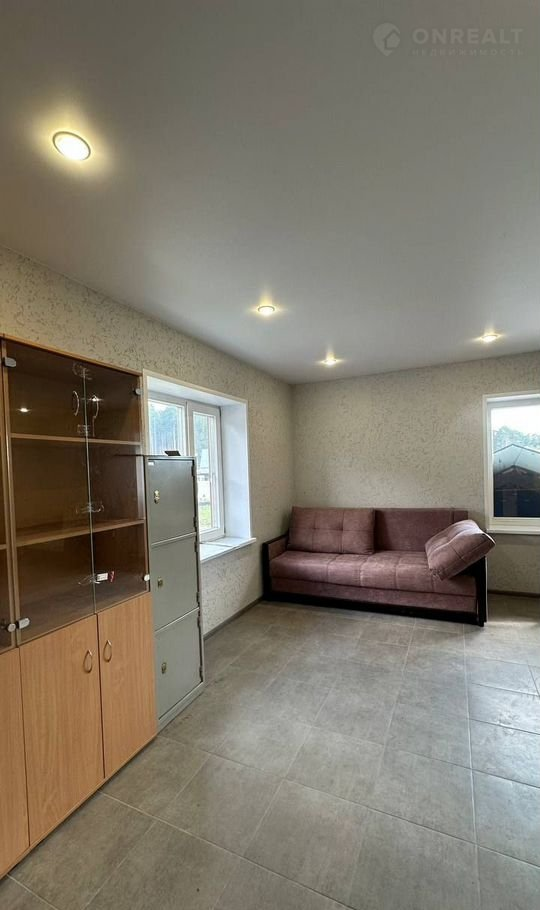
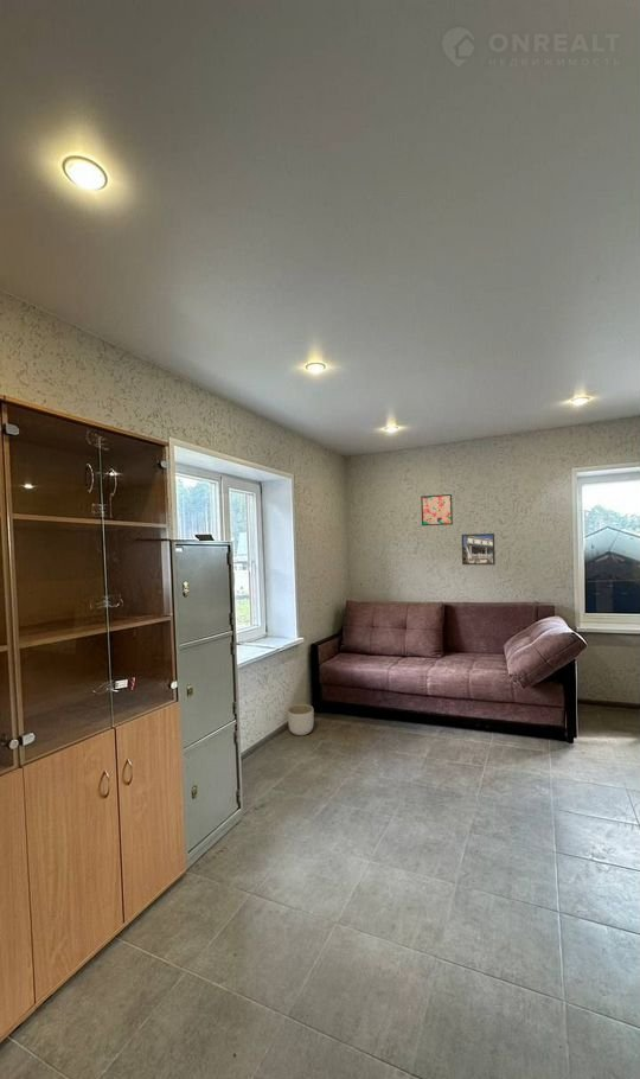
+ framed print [461,532,497,566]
+ planter [287,703,314,736]
+ wall art [420,493,454,526]
